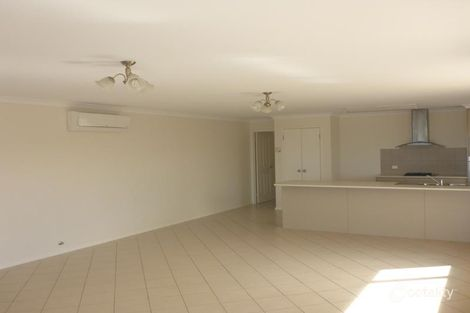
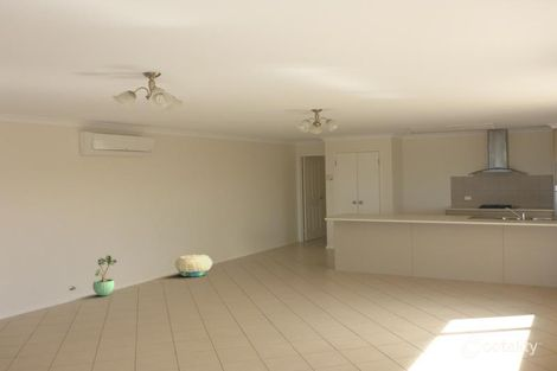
+ basket [174,254,213,277]
+ potted plant [91,254,117,296]
